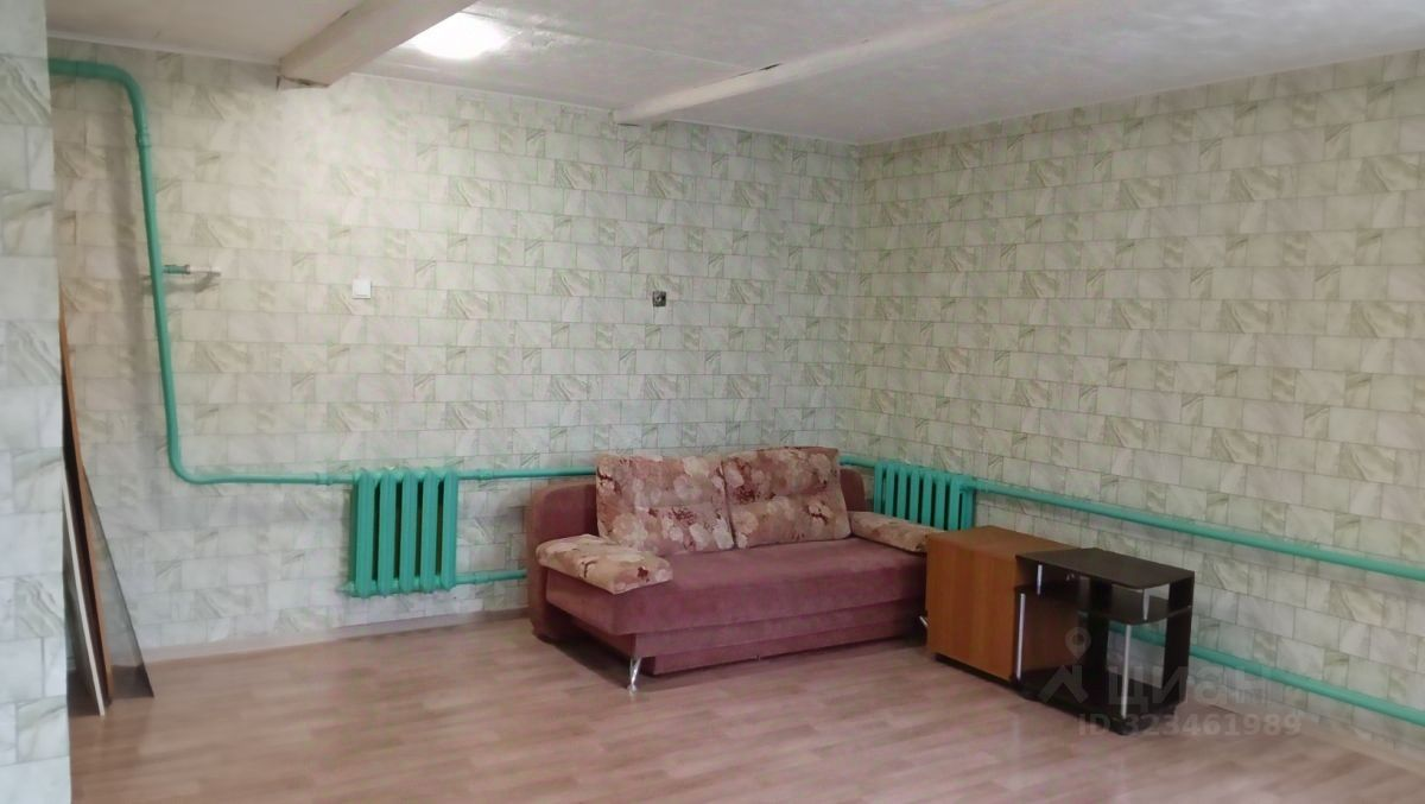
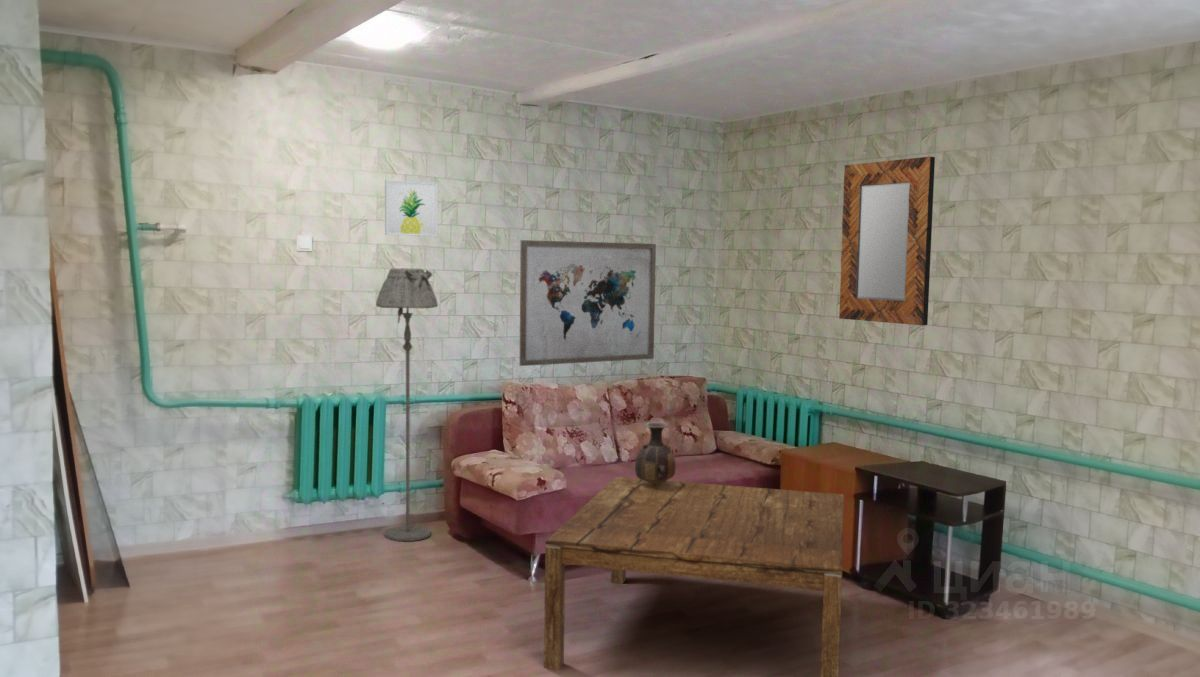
+ wall art [384,179,438,237]
+ vase [634,421,677,486]
+ coffee table [543,476,845,677]
+ wall art [519,239,657,367]
+ home mirror [838,156,936,326]
+ floor lamp [375,267,439,542]
